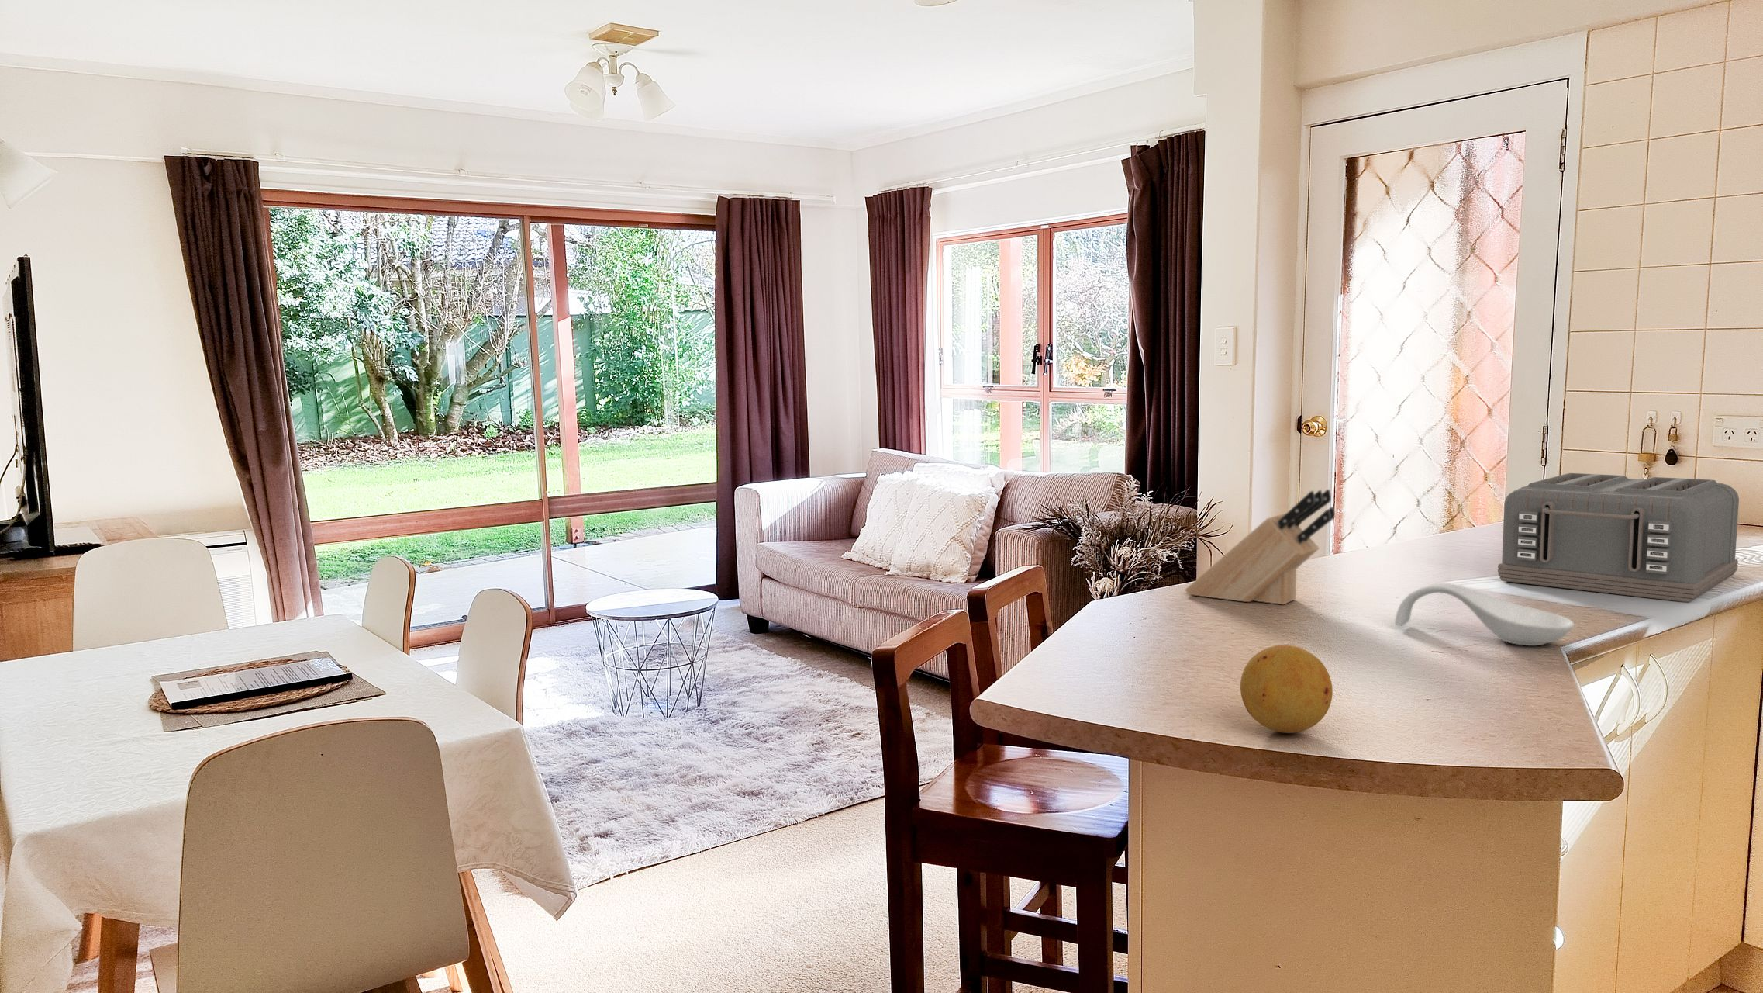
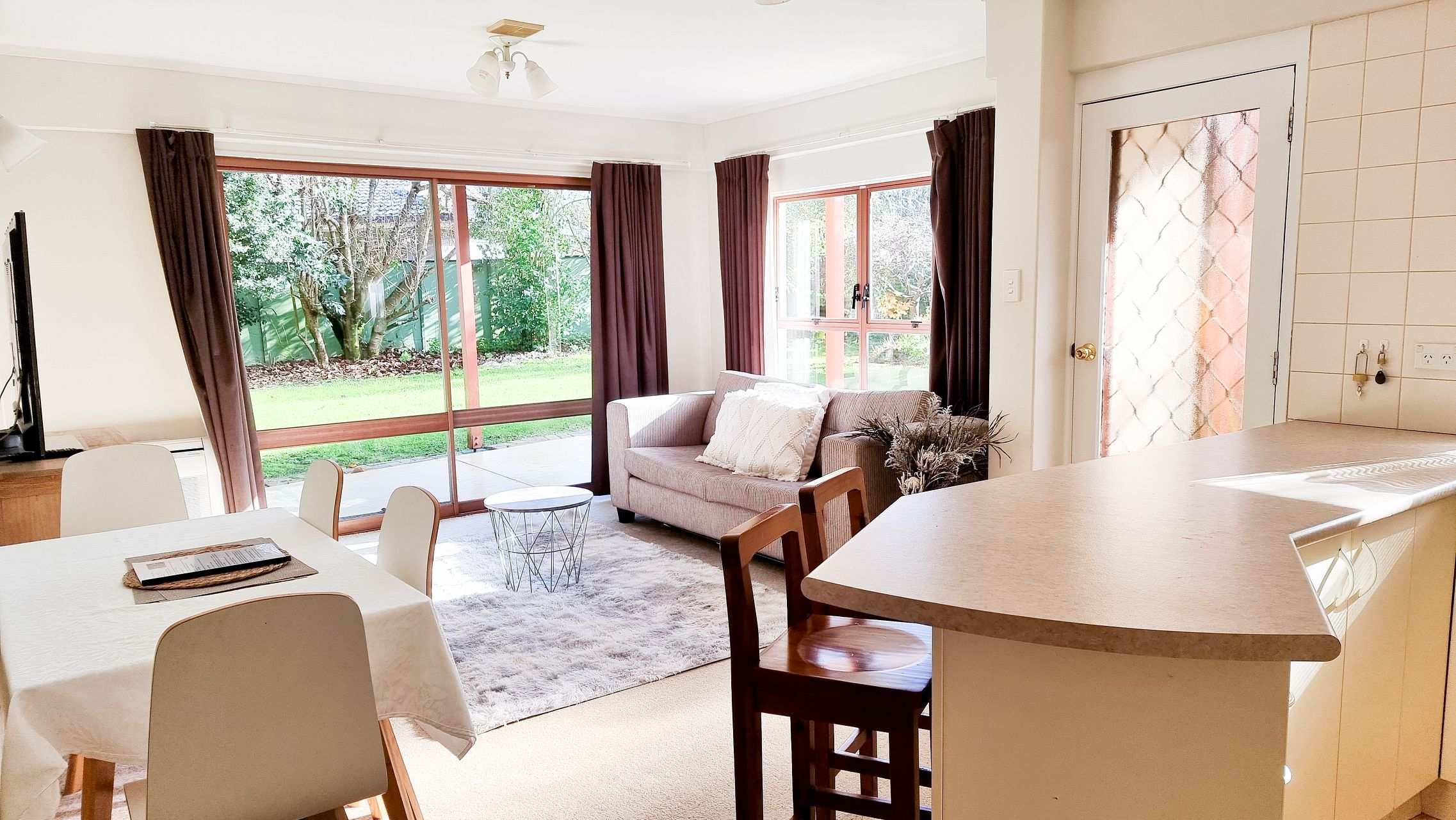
- toaster [1497,472,1740,603]
- fruit [1240,644,1333,734]
- spoon rest [1394,582,1575,647]
- knife block [1184,489,1336,605]
